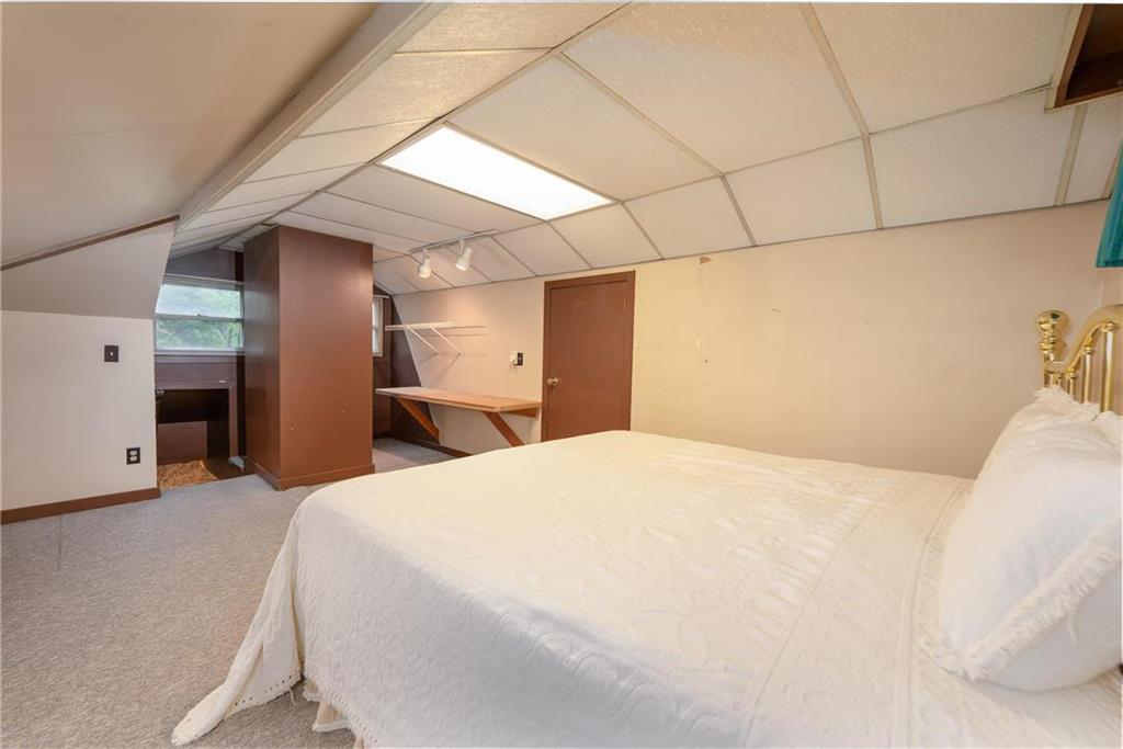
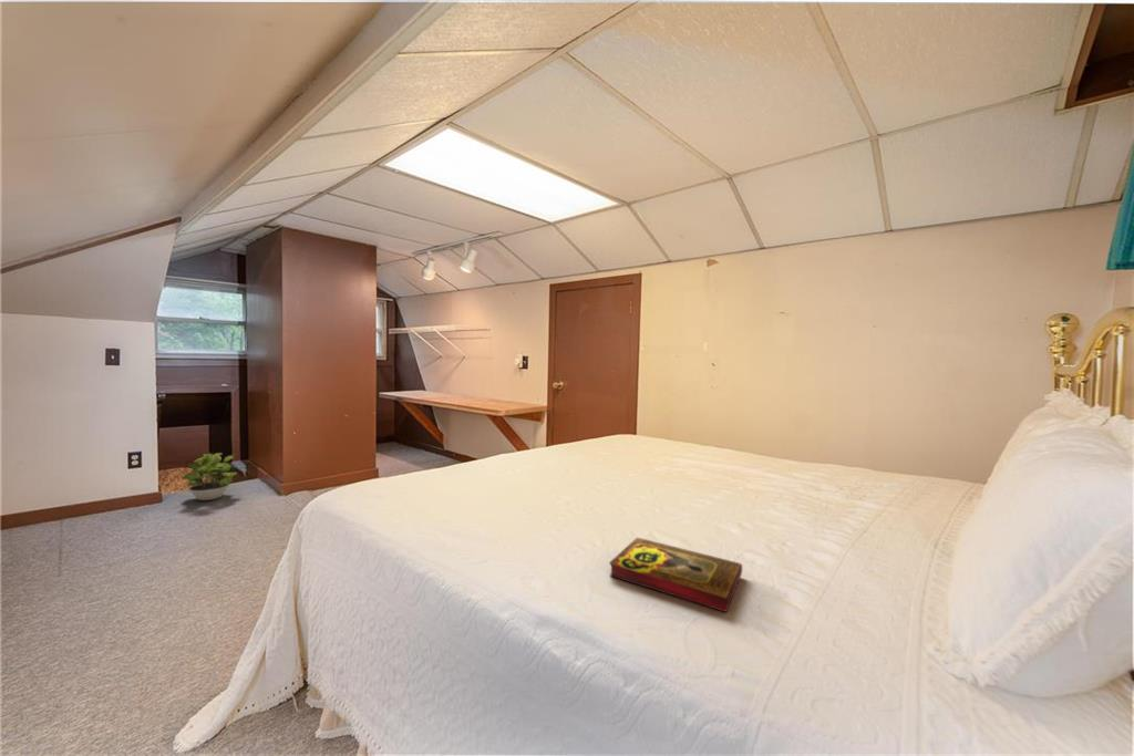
+ potted plant [182,452,238,501]
+ book [608,536,743,613]
